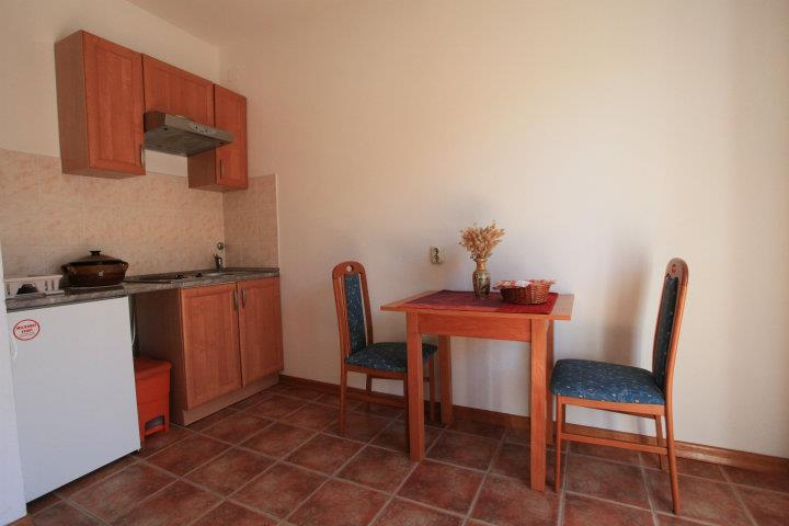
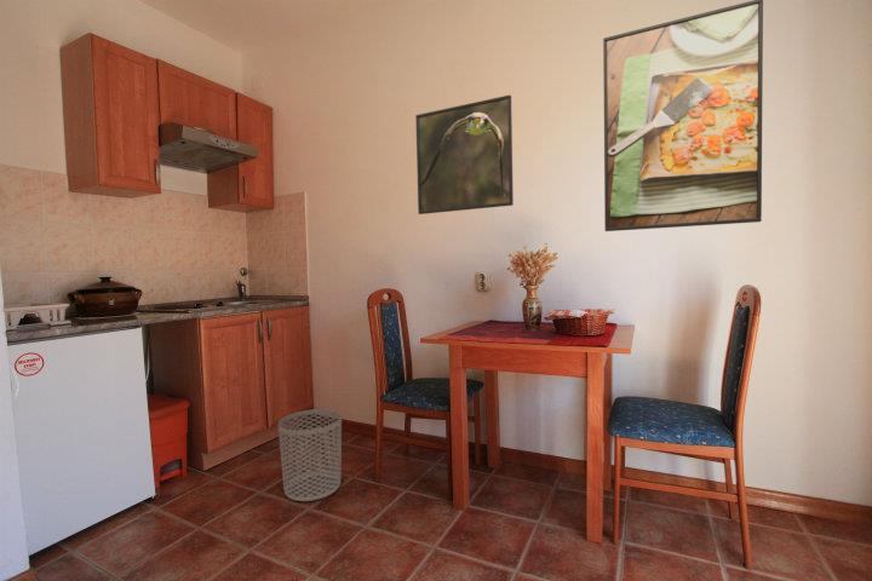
+ waste bin [277,408,343,502]
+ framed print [414,94,515,215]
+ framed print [602,0,764,232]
